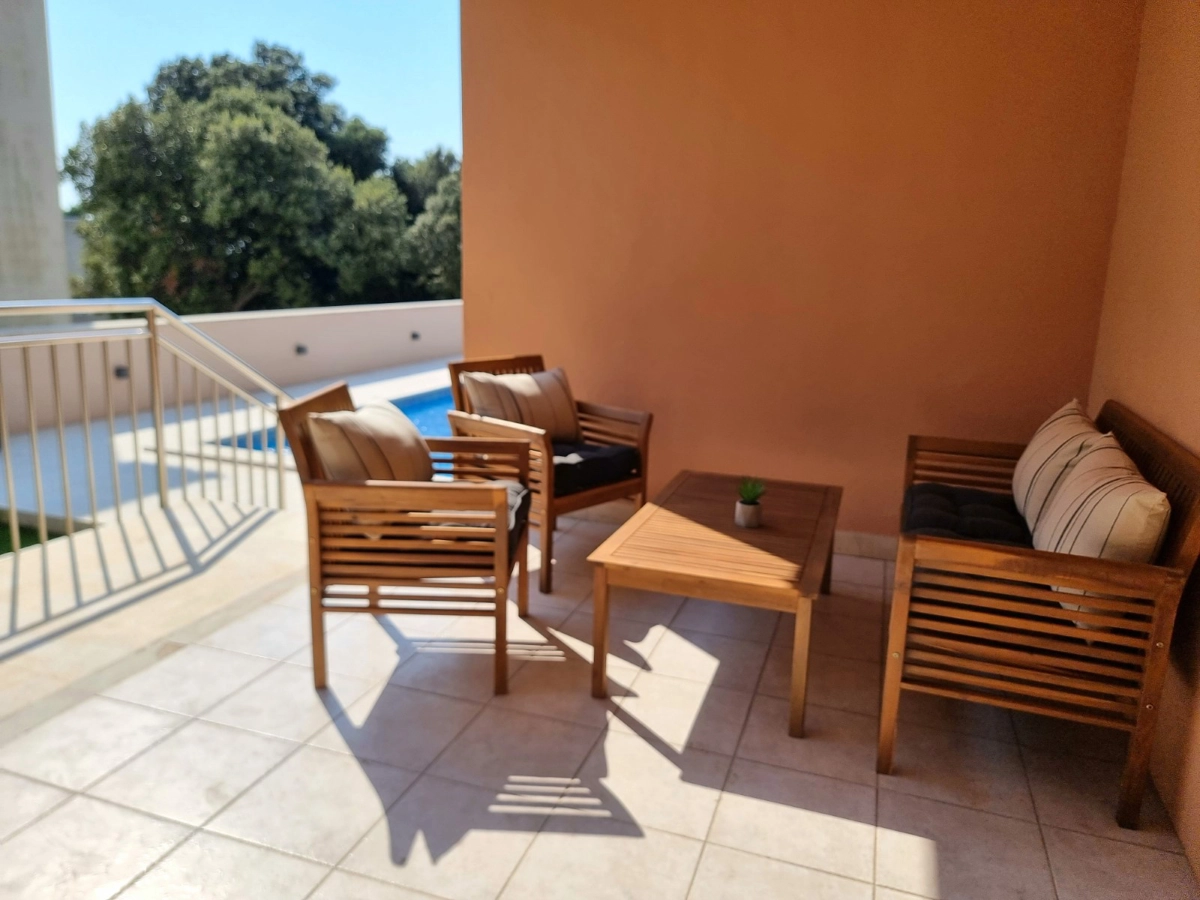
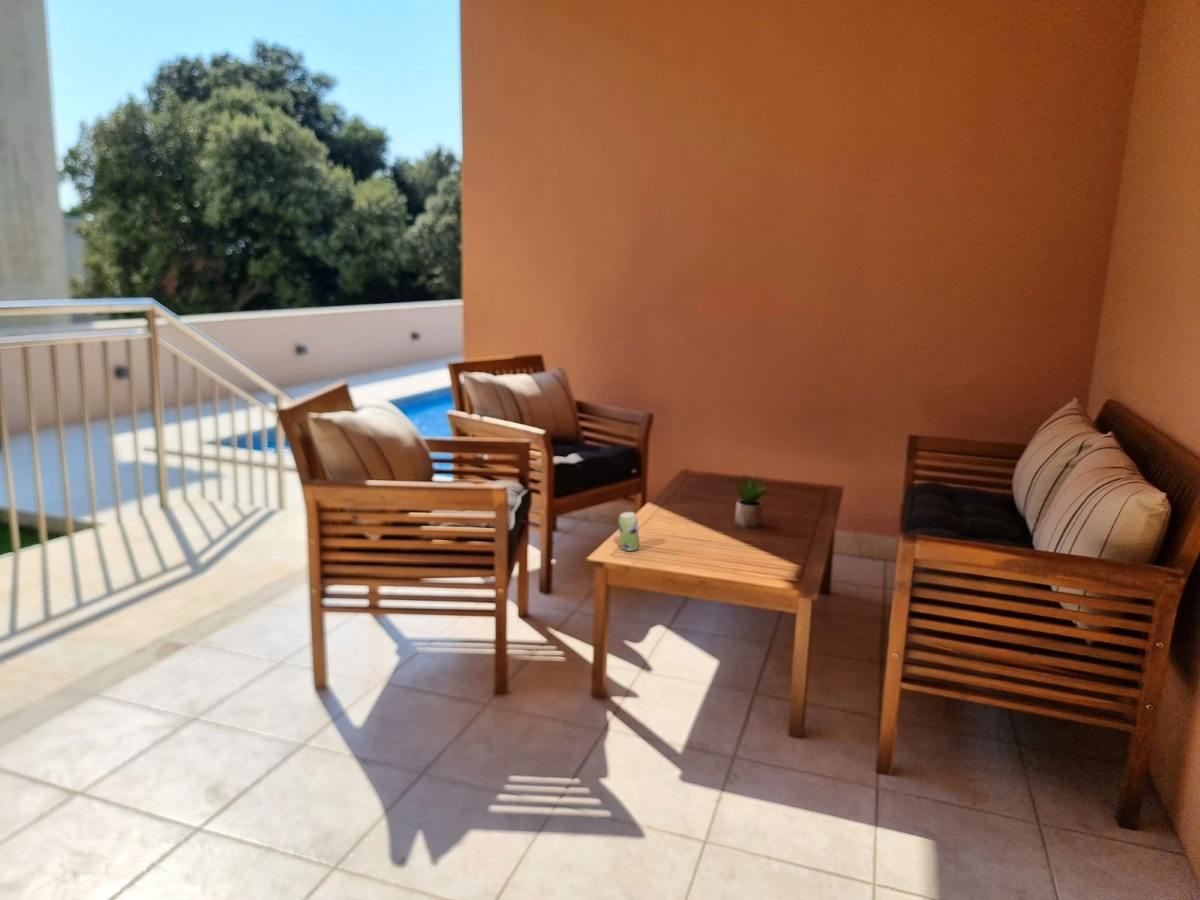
+ beverage can [618,511,641,552]
